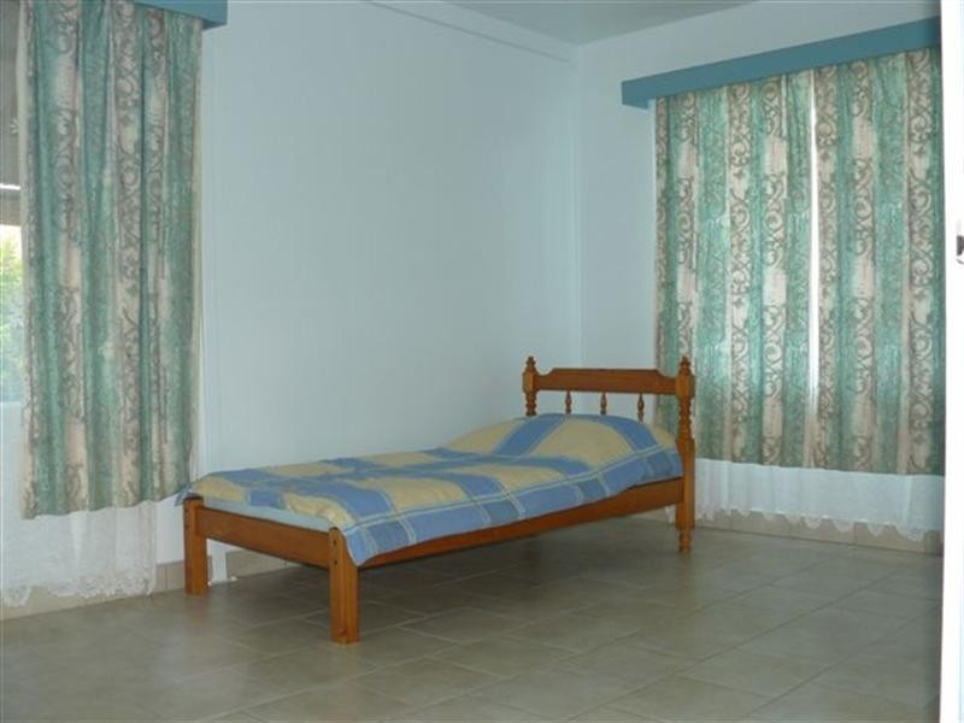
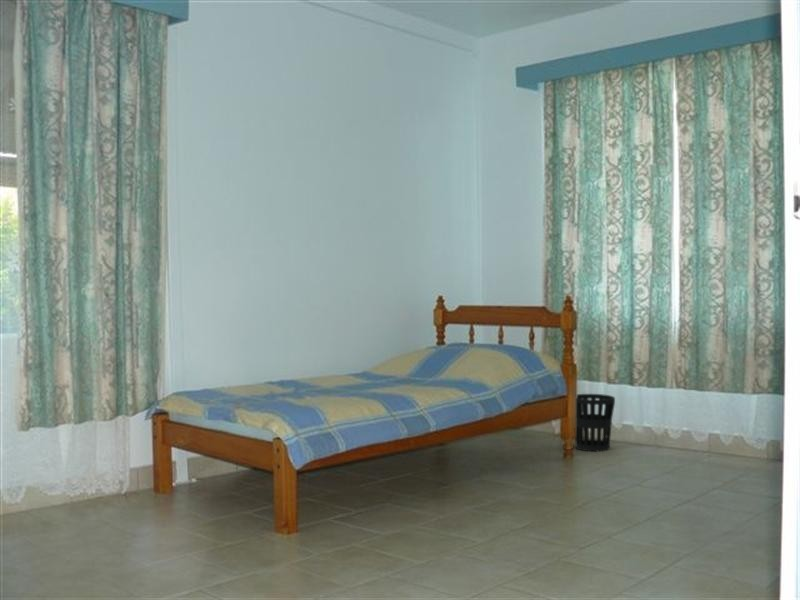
+ wastebasket [574,393,616,452]
